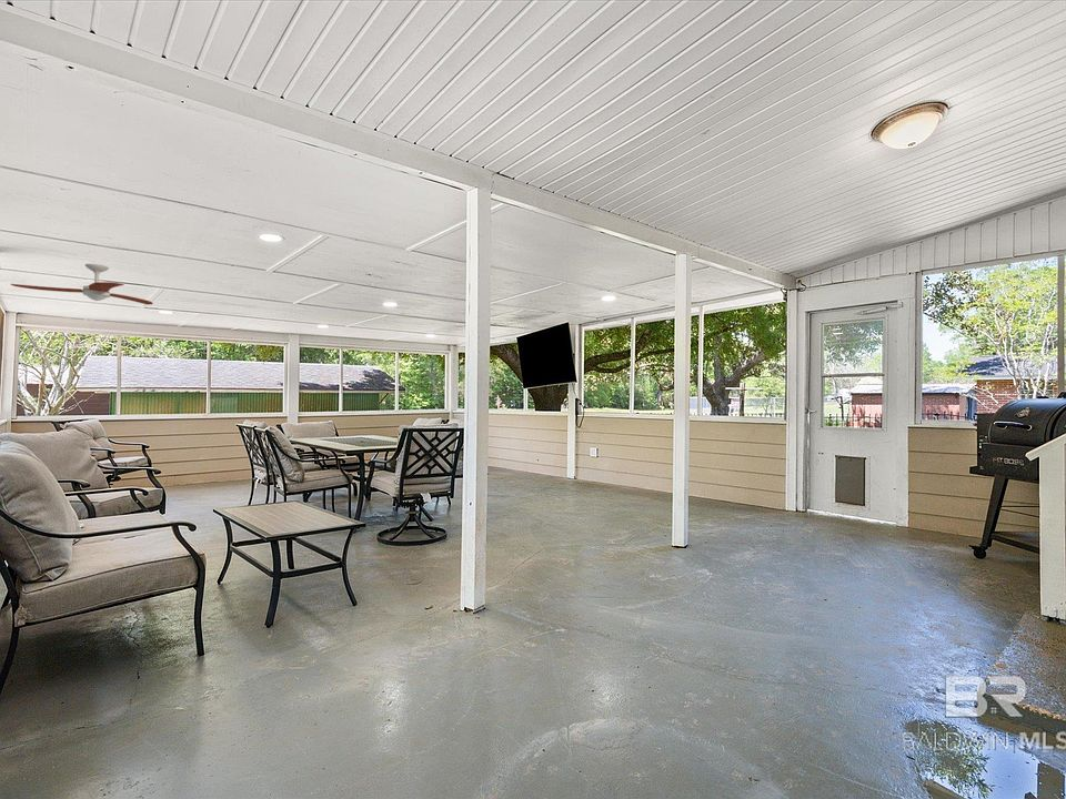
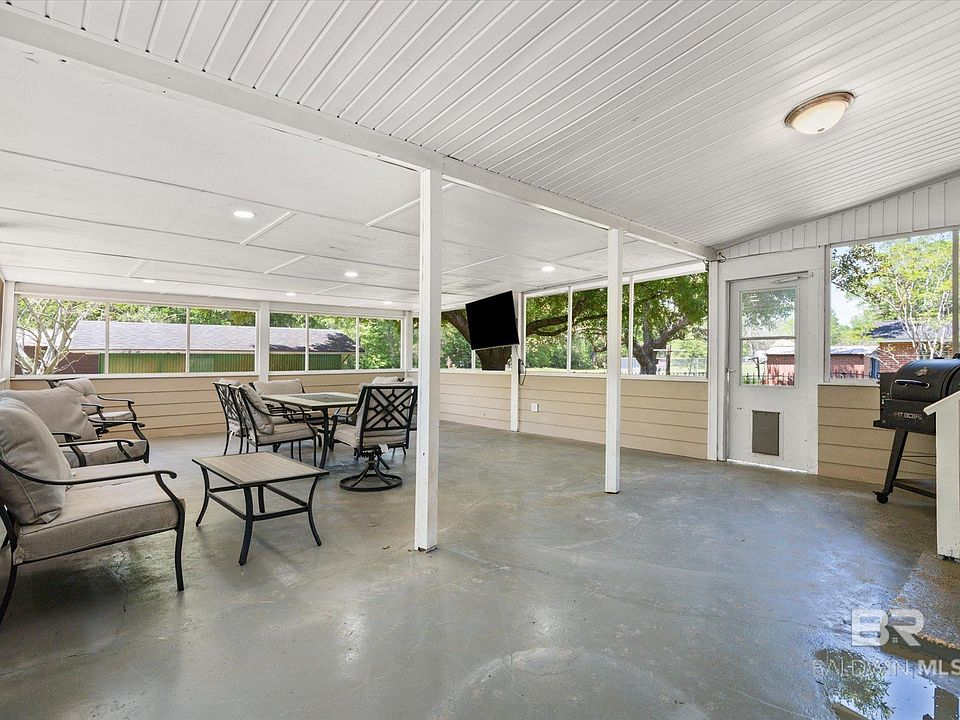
- ceiling fan [9,263,154,305]
